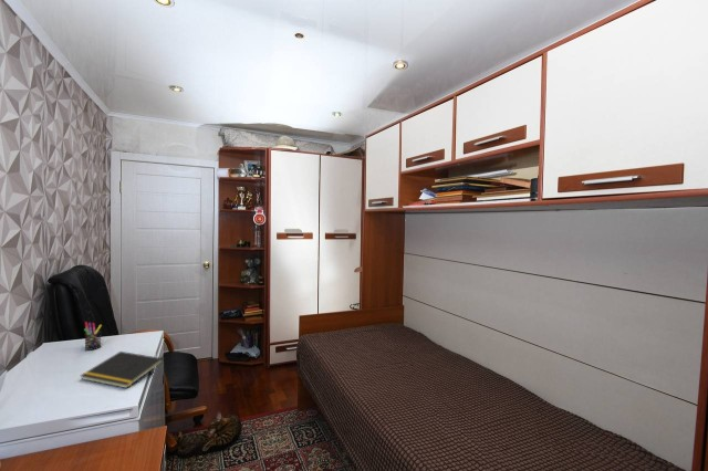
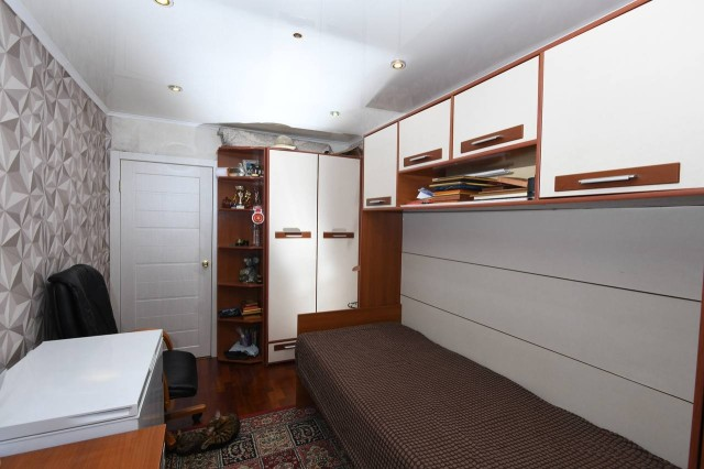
- notepad [80,350,165,389]
- pen holder [83,321,103,352]
